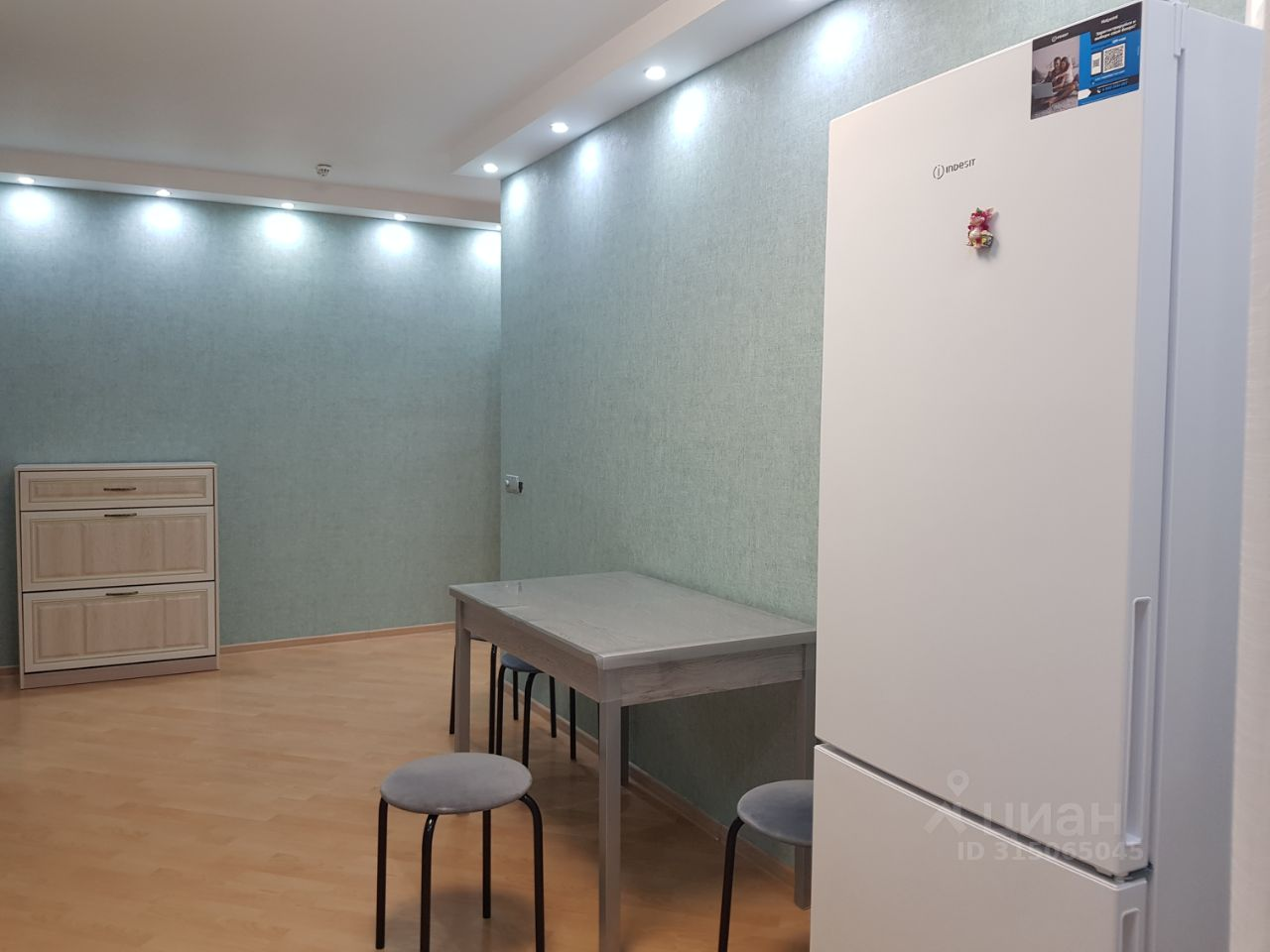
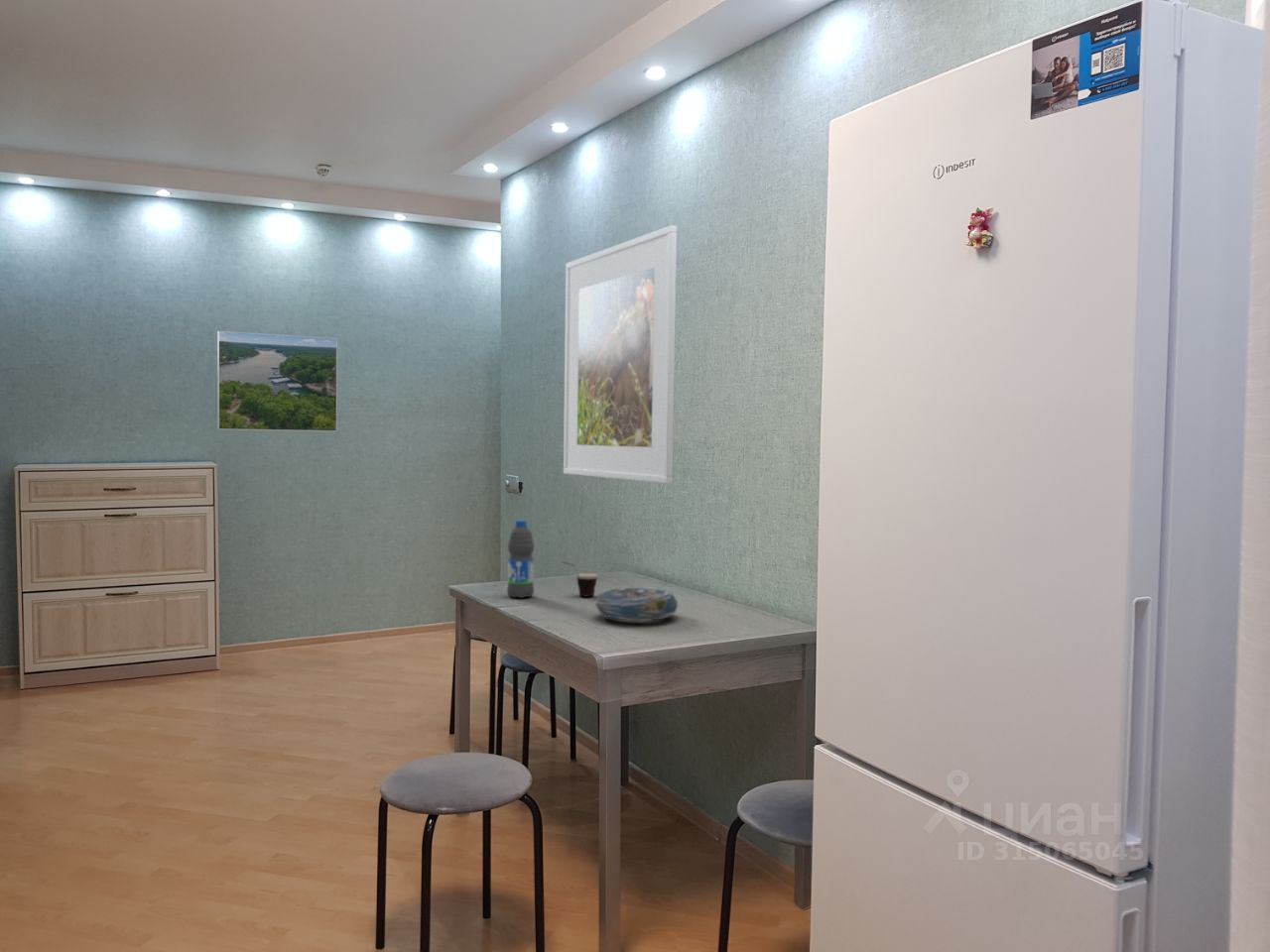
+ decorative bowl [593,586,679,623]
+ water bottle [506,520,535,599]
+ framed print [563,224,678,484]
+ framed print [217,330,338,432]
+ cup [562,560,598,598]
